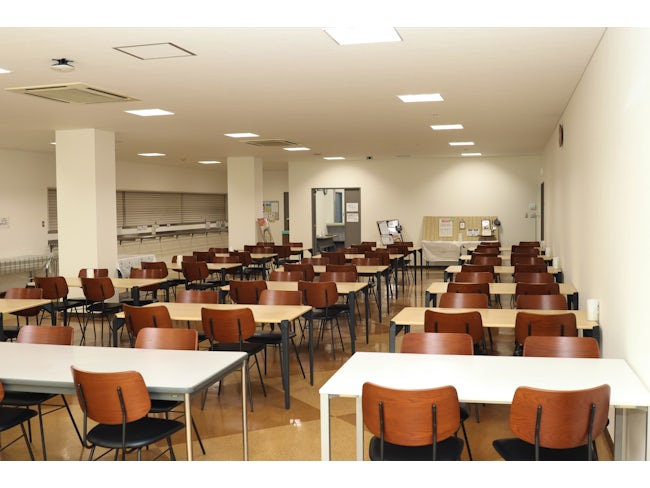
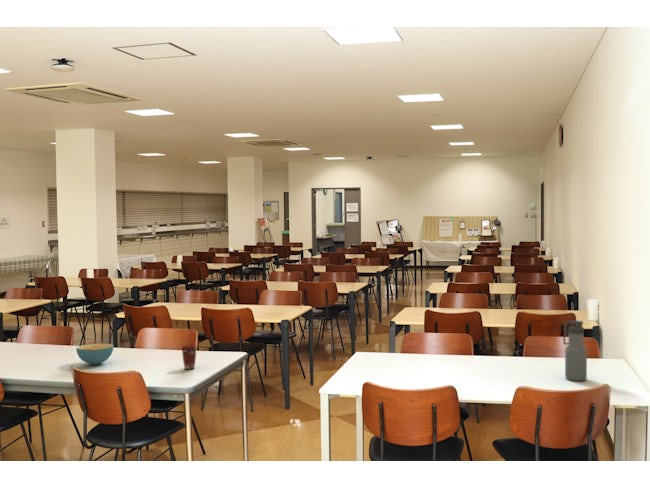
+ coffee cup [180,344,198,371]
+ water bottle [562,319,588,382]
+ cereal bowl [75,342,115,366]
